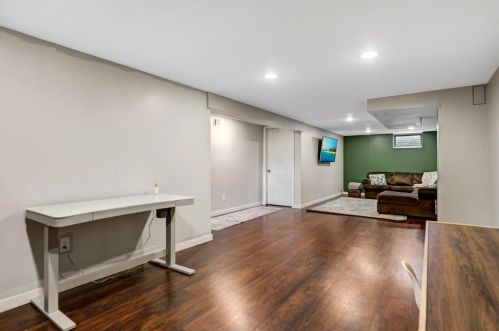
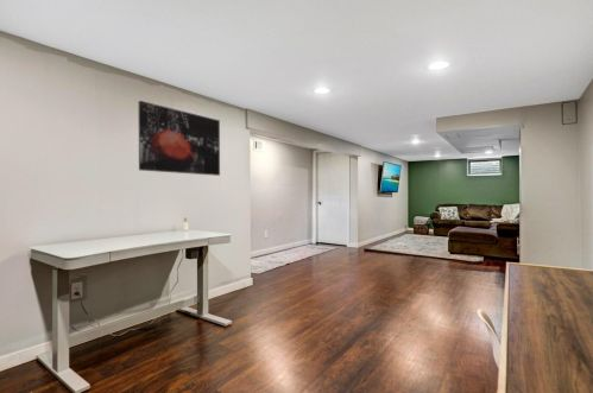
+ wall art [138,100,221,177]
